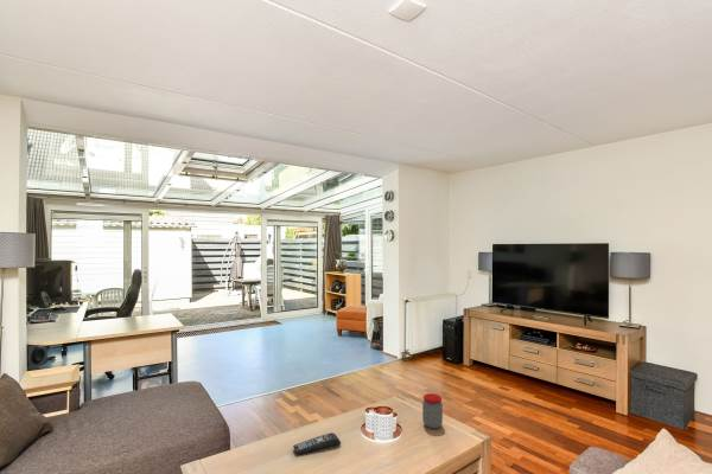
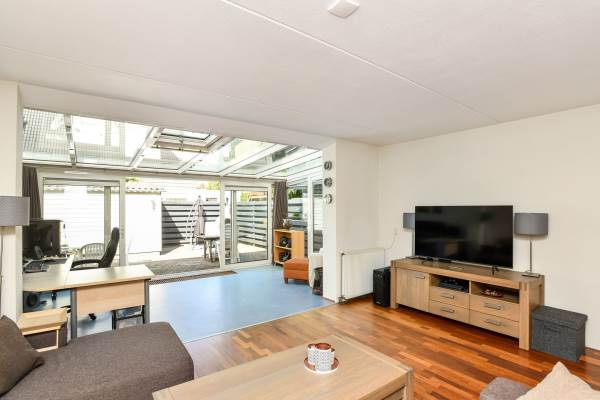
- jar [421,392,444,430]
- remote control [292,431,342,456]
